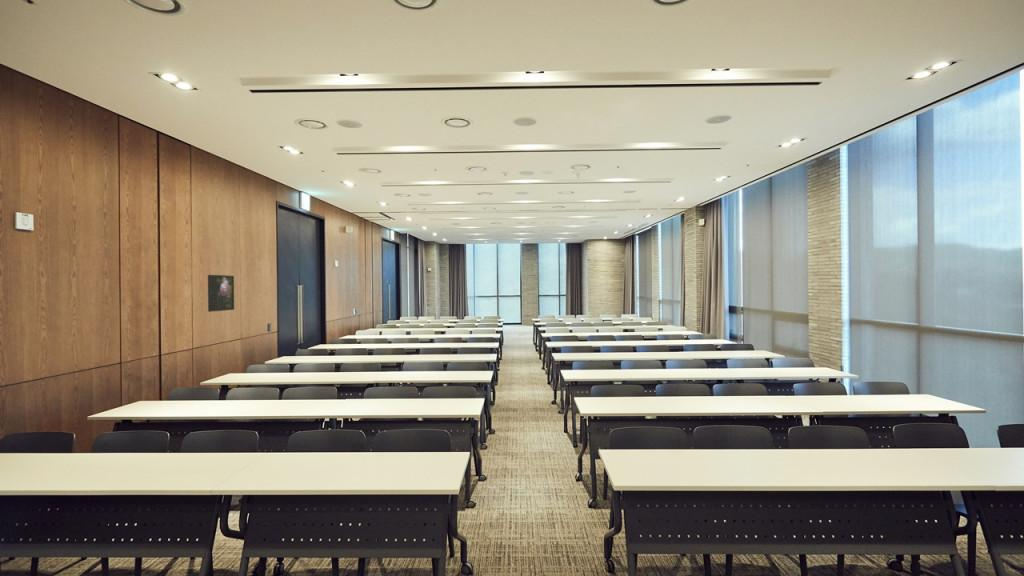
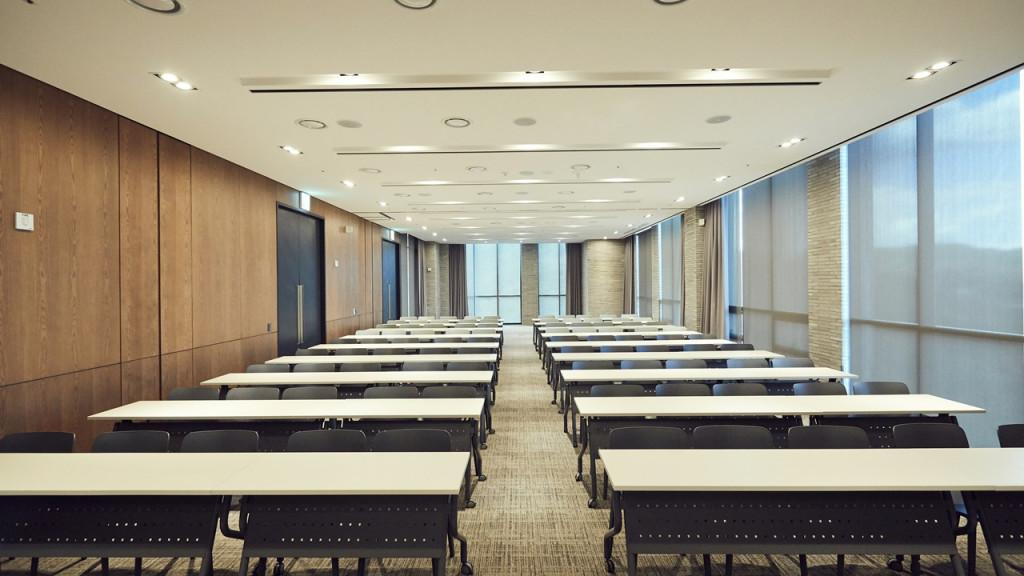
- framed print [207,274,235,313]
